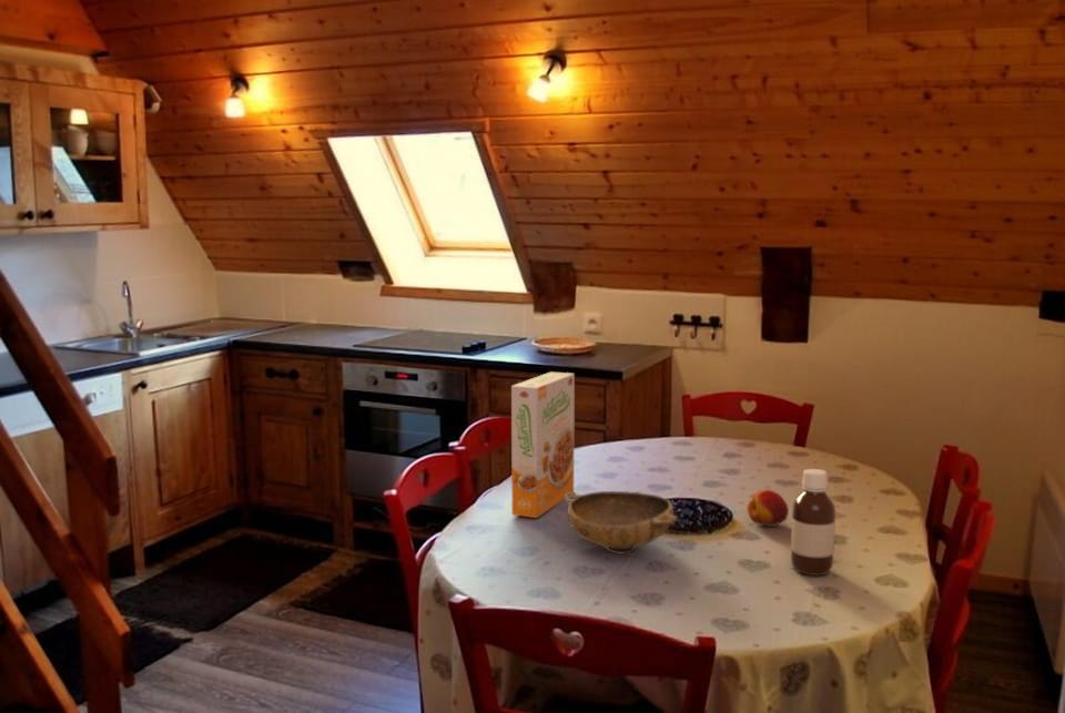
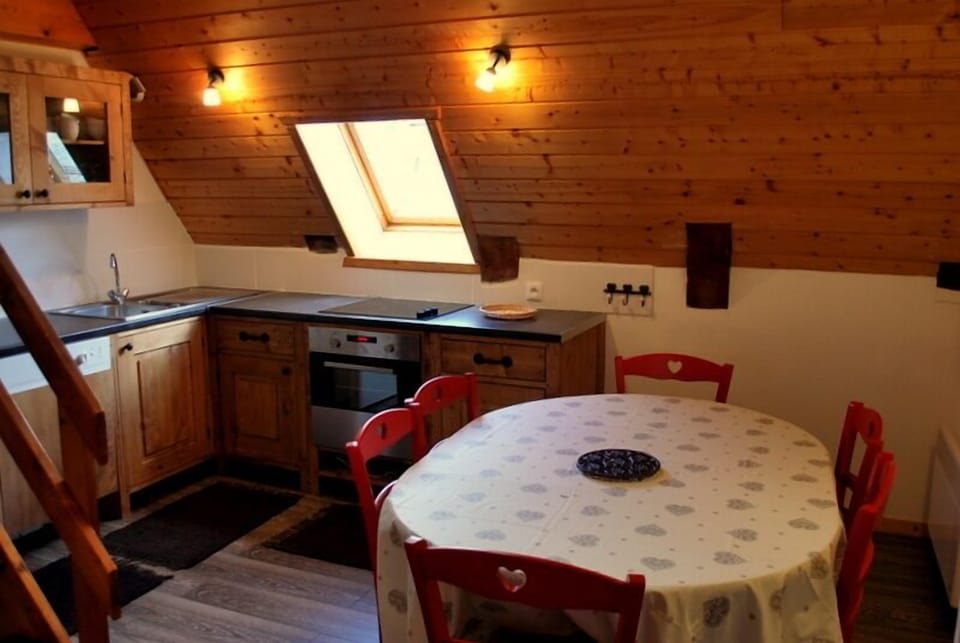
- bowl [564,490,680,556]
- bottle [790,468,836,577]
- cereal box [510,370,576,519]
- fruit [747,489,790,528]
